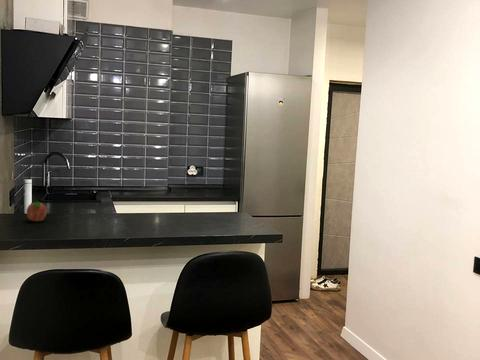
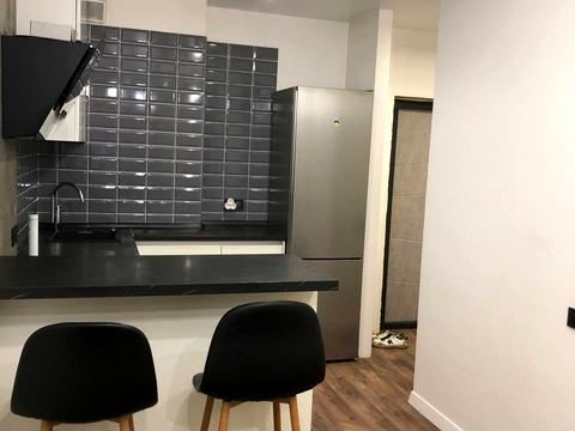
- fruit [25,199,48,222]
